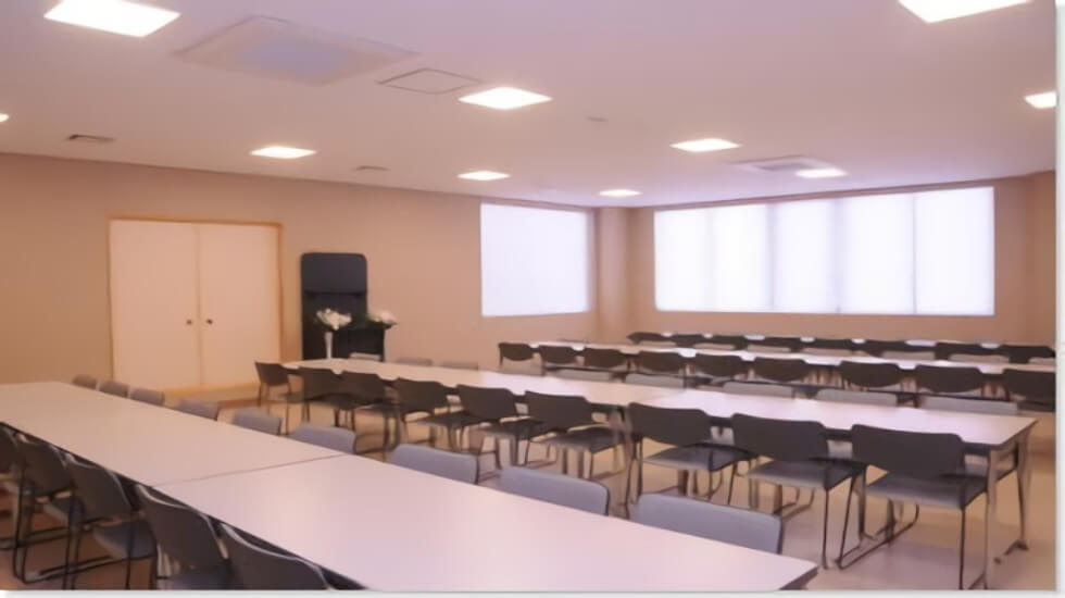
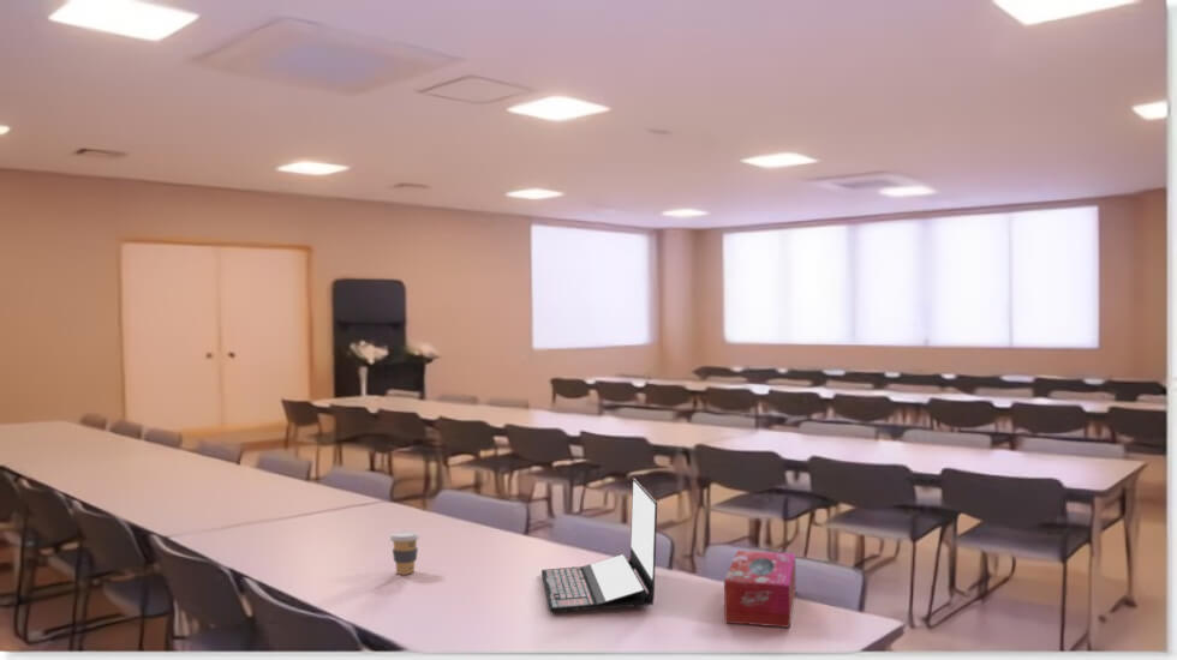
+ coffee cup [389,530,420,576]
+ laptop [540,478,658,613]
+ tissue box [723,550,797,629]
